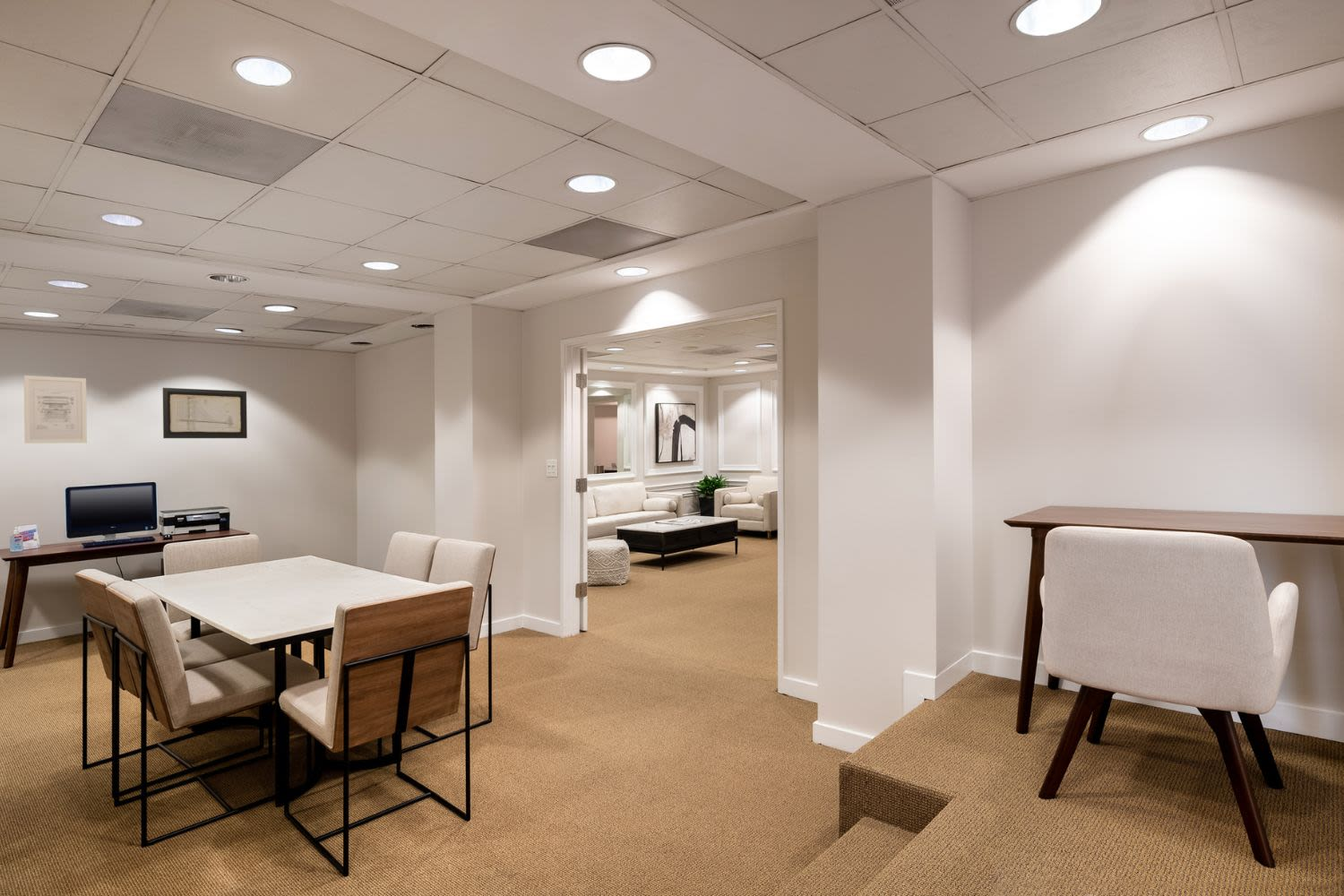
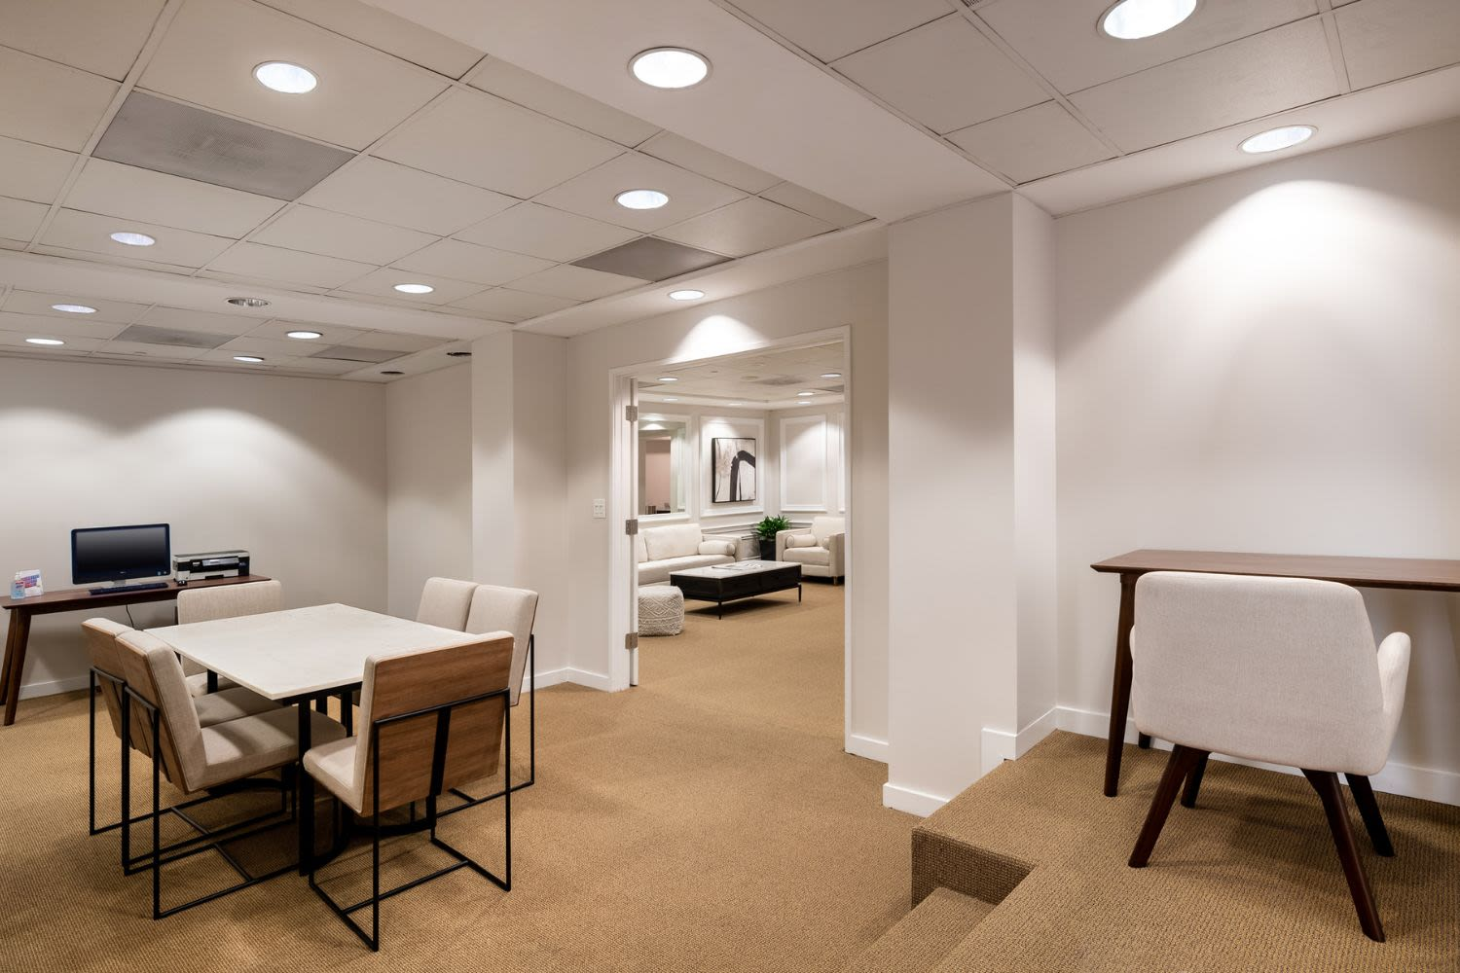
- wall art [162,387,248,439]
- wall art [23,375,88,444]
